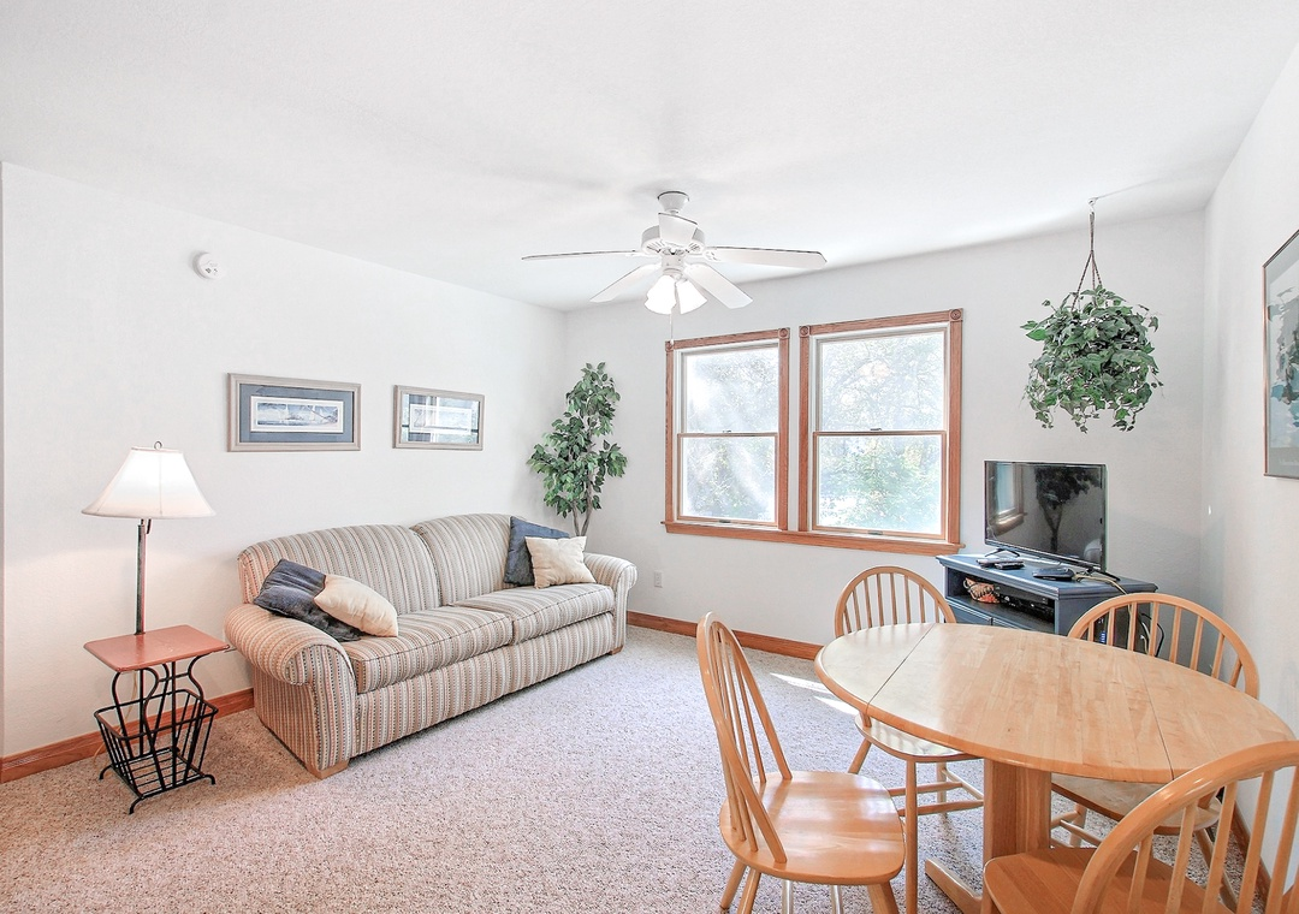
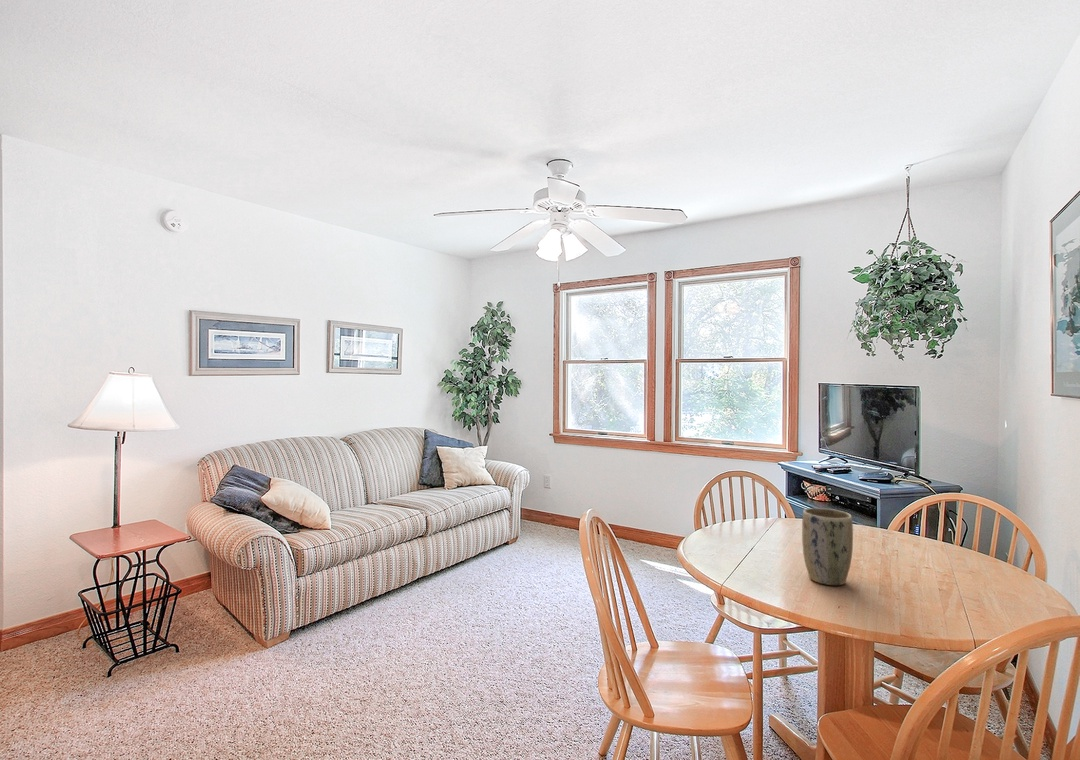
+ plant pot [801,507,854,586]
